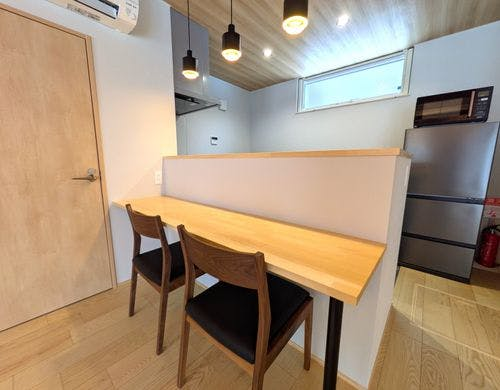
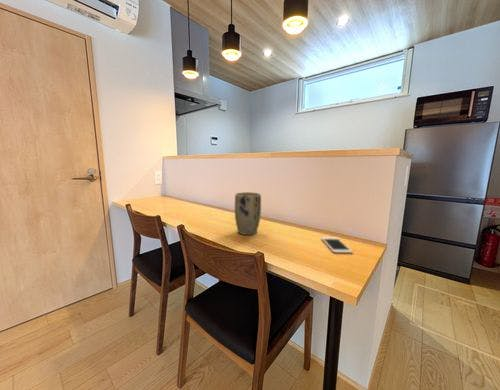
+ plant pot [234,191,262,236]
+ cell phone [320,236,354,254]
